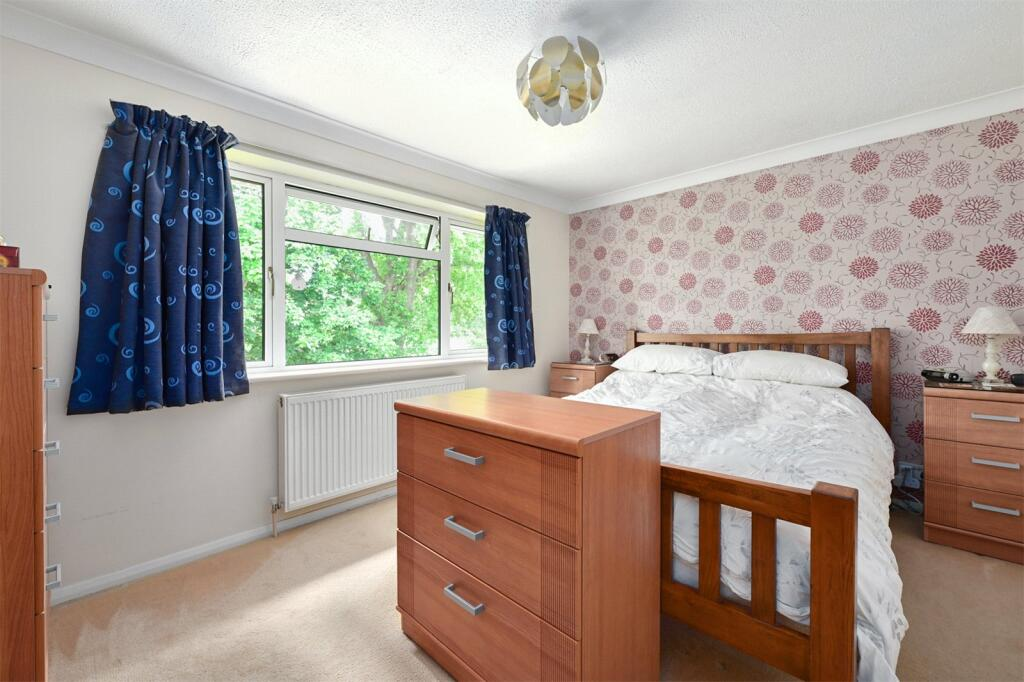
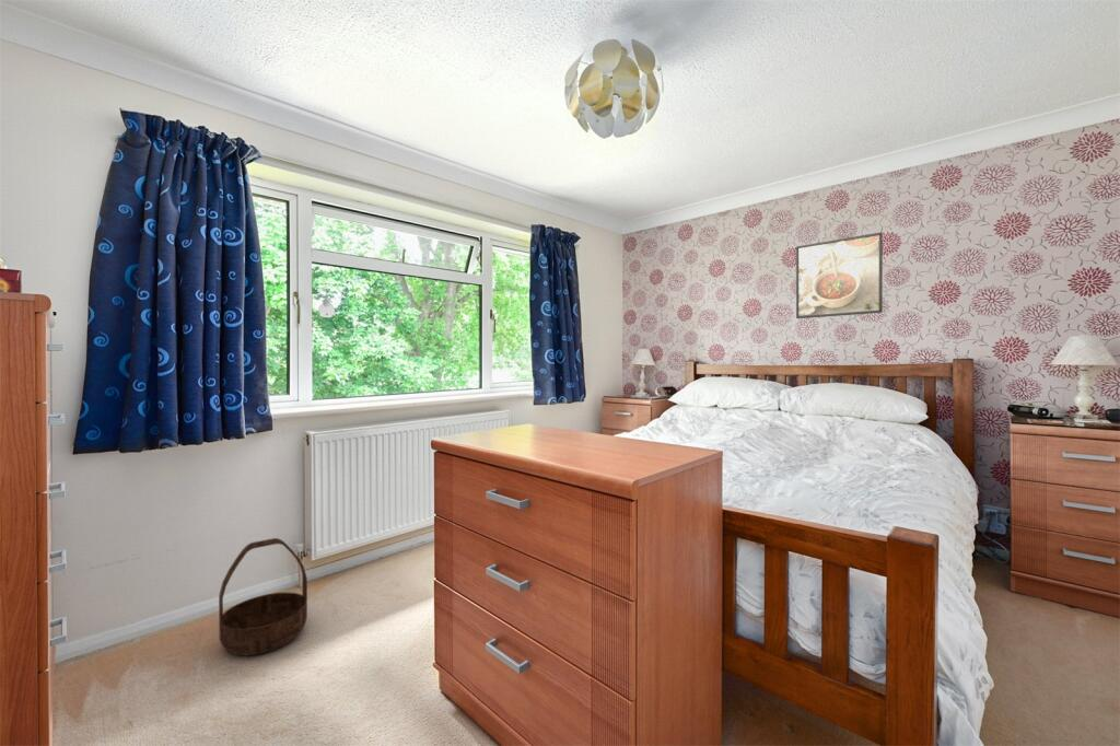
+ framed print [795,232,884,319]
+ basket [218,537,308,657]
